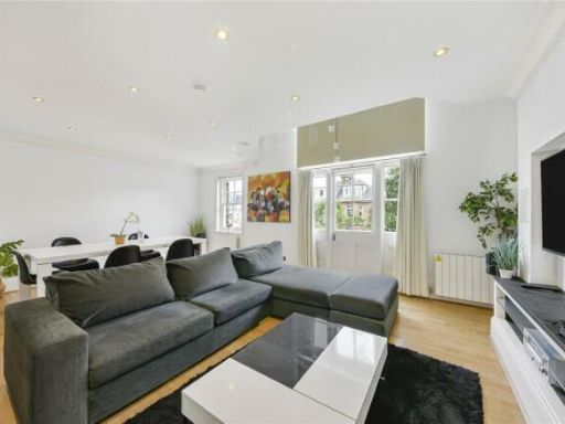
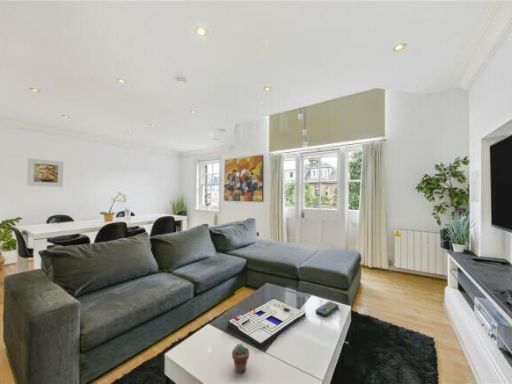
+ potted succulent [231,342,250,374]
+ remote control [315,300,340,318]
+ board game [227,298,307,348]
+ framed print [26,157,64,188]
